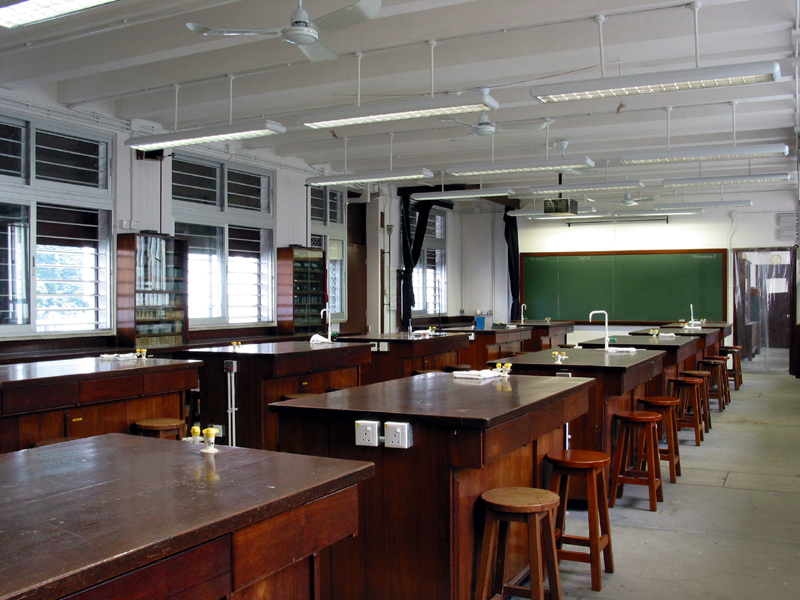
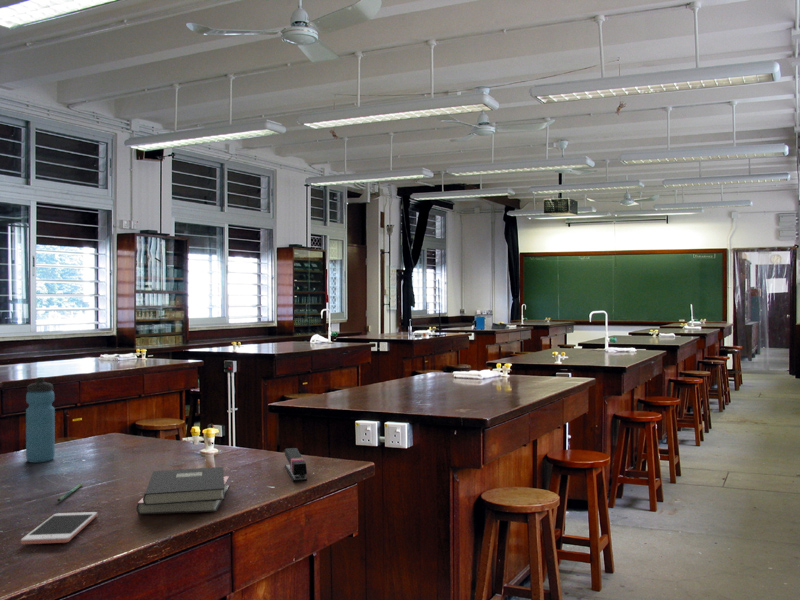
+ water bottle [25,376,56,464]
+ hardback book [135,466,230,515]
+ pen [56,482,83,503]
+ cell phone [20,511,98,545]
+ stapler [284,447,308,483]
